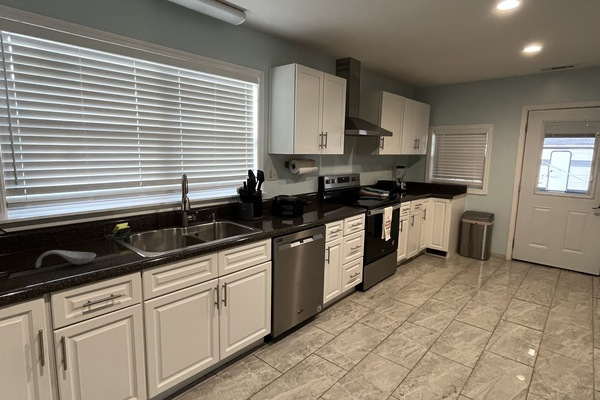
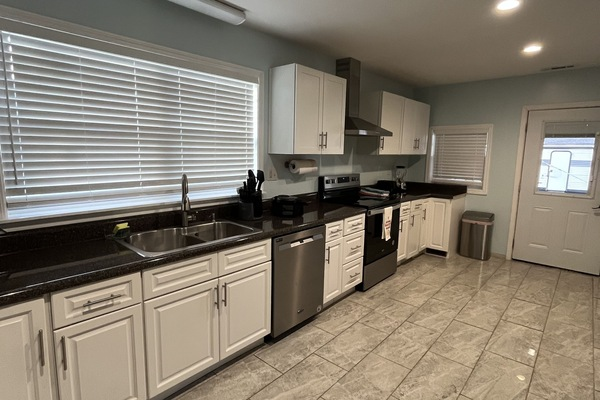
- spoon rest [35,249,97,269]
